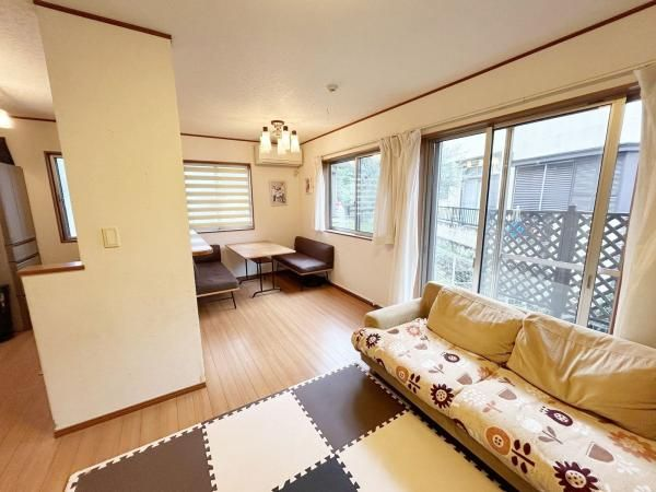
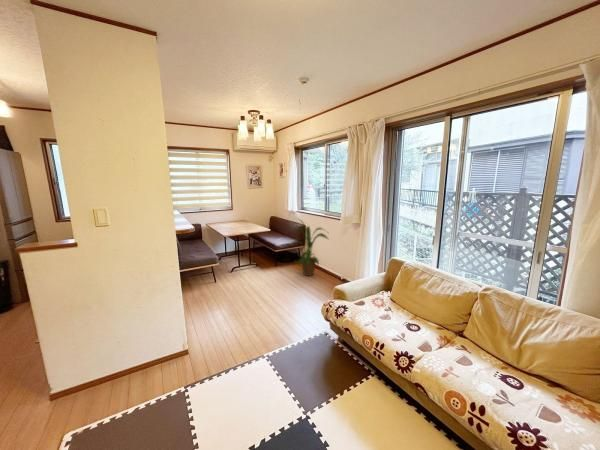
+ house plant [288,217,330,277]
